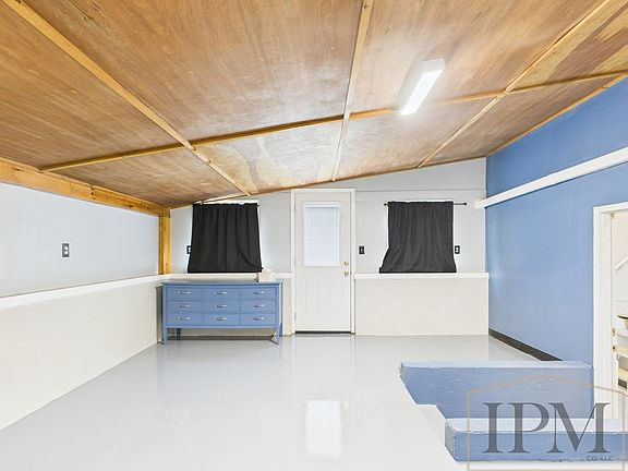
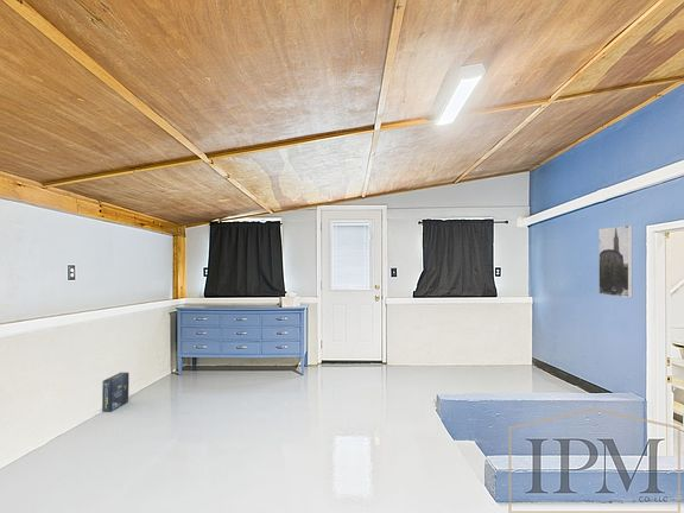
+ box [101,372,129,413]
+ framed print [597,224,633,299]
